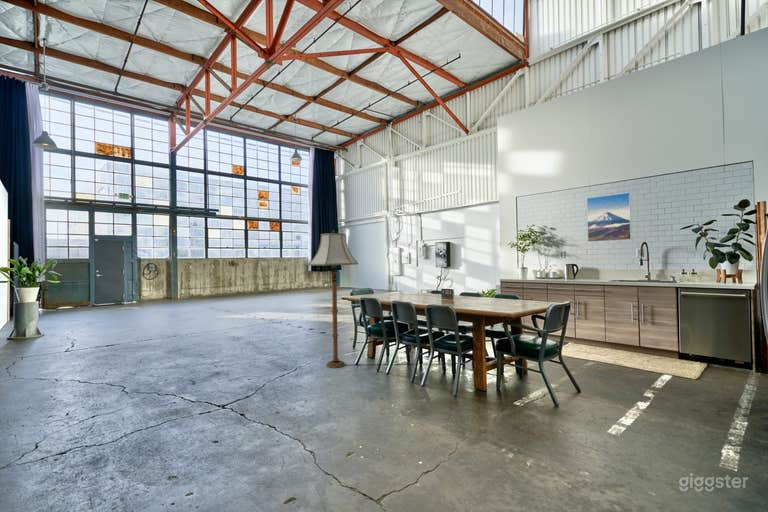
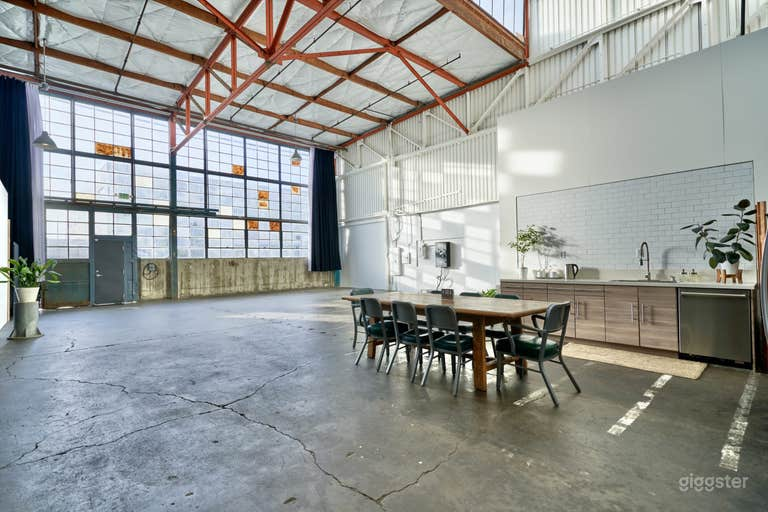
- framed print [586,192,632,243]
- floor lamp [308,229,359,369]
